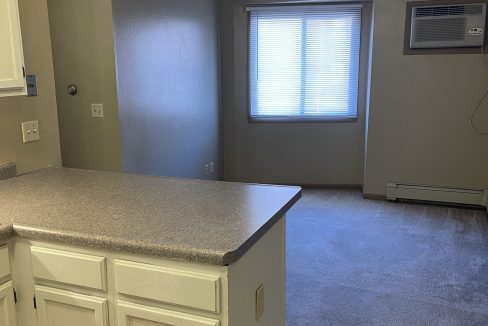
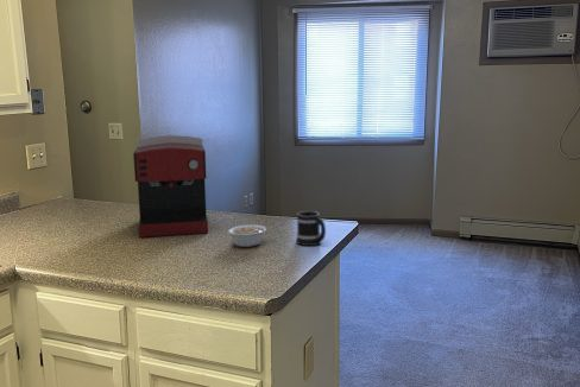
+ coffee maker [132,134,209,239]
+ mug [295,210,327,247]
+ legume [227,223,273,248]
